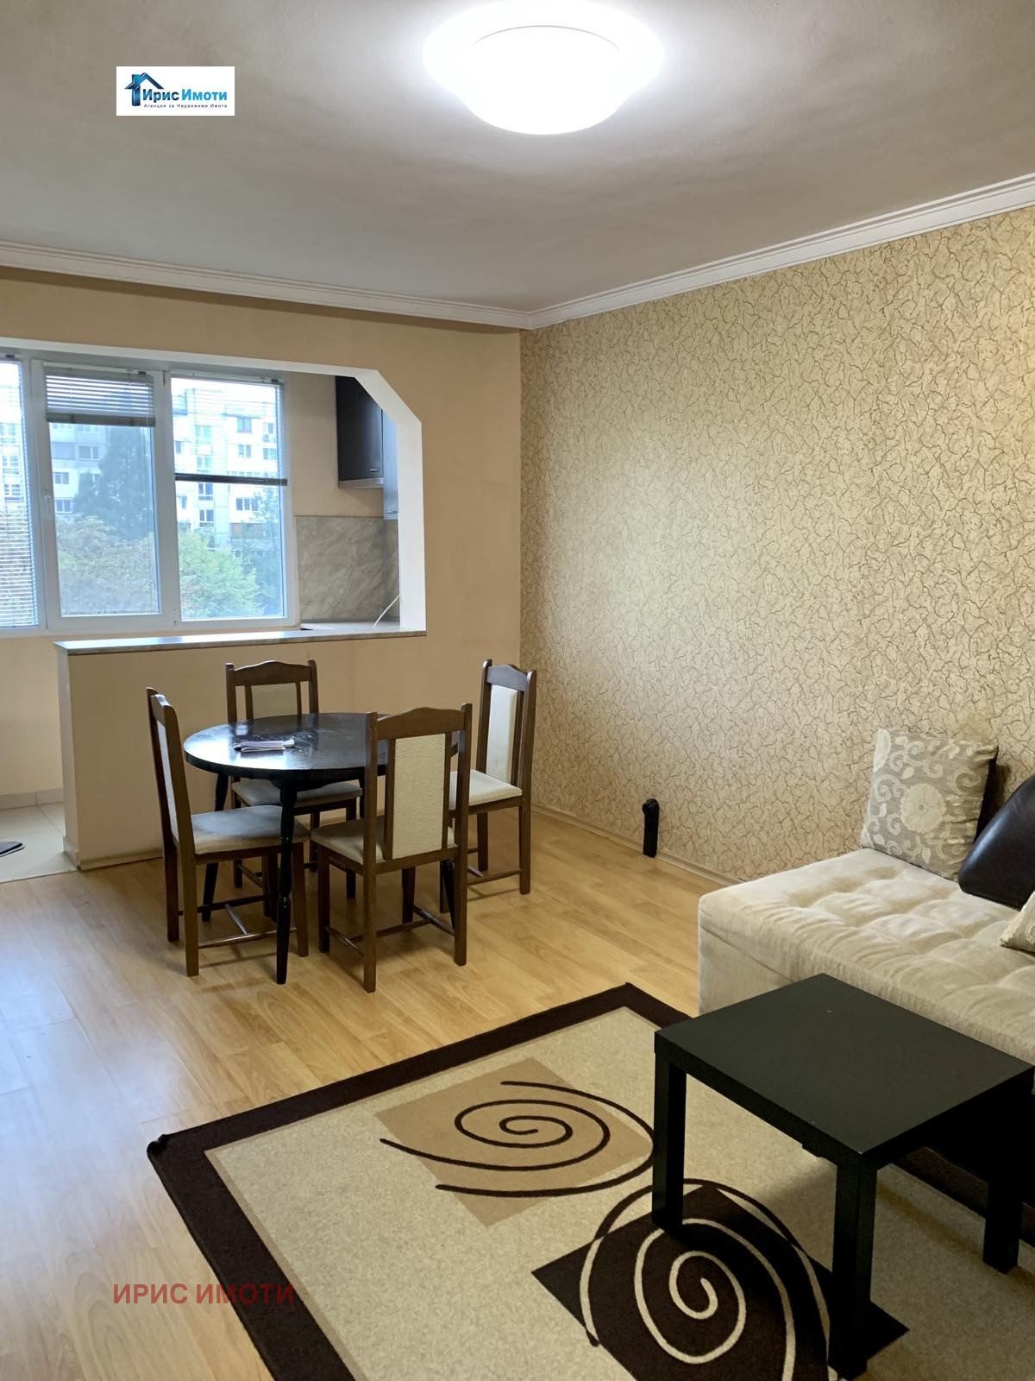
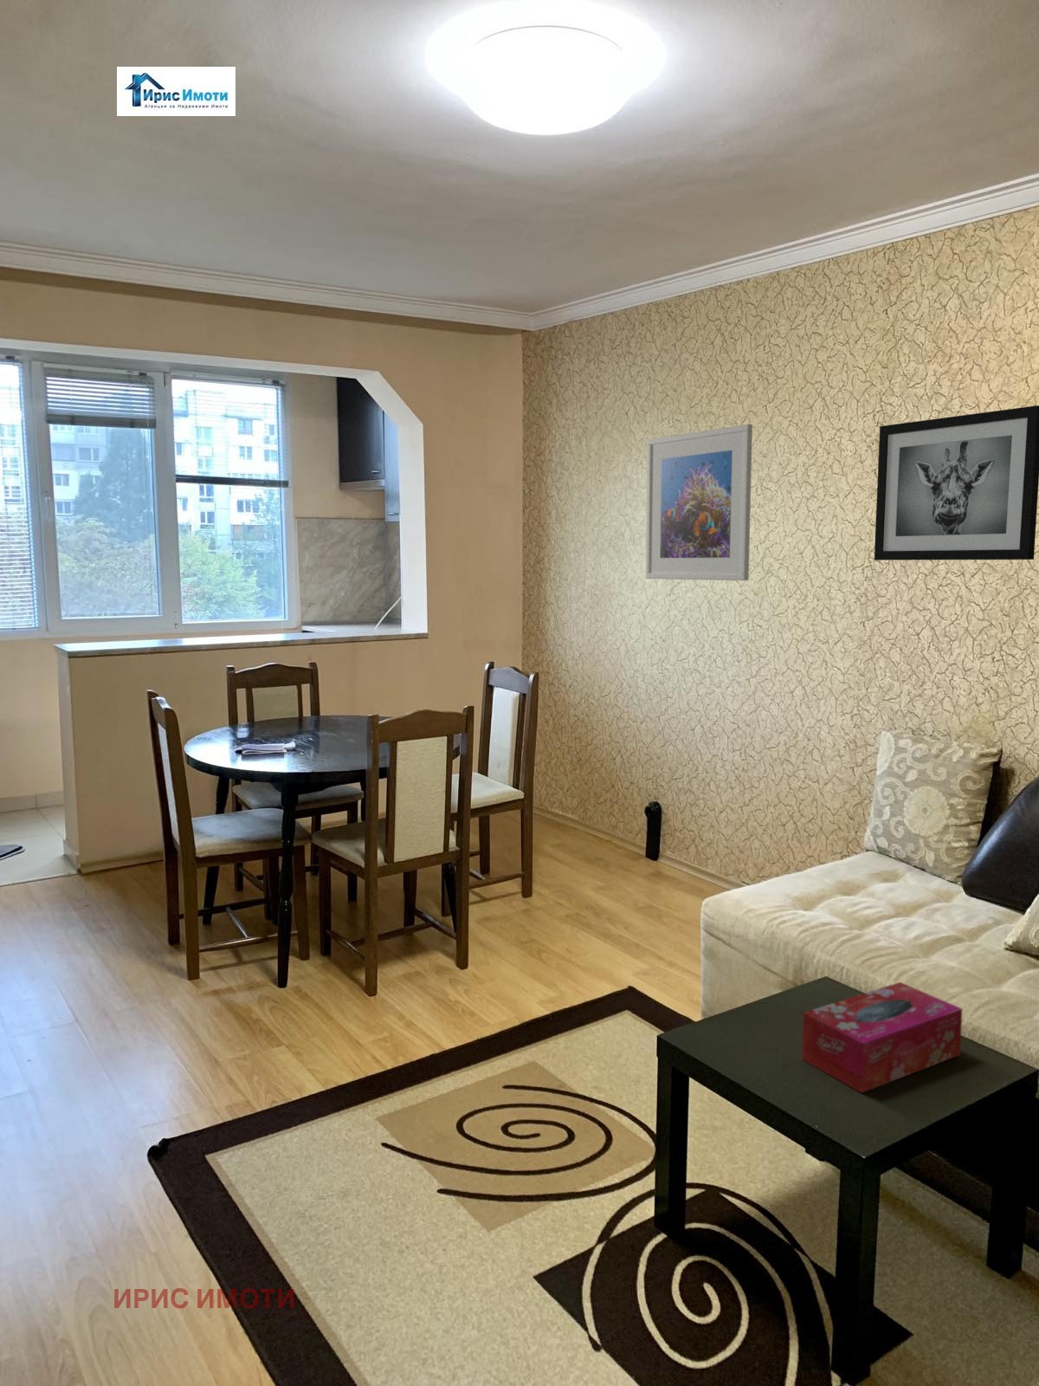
+ wall art [873,405,1039,561]
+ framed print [645,423,753,582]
+ tissue box [801,981,964,1095]
